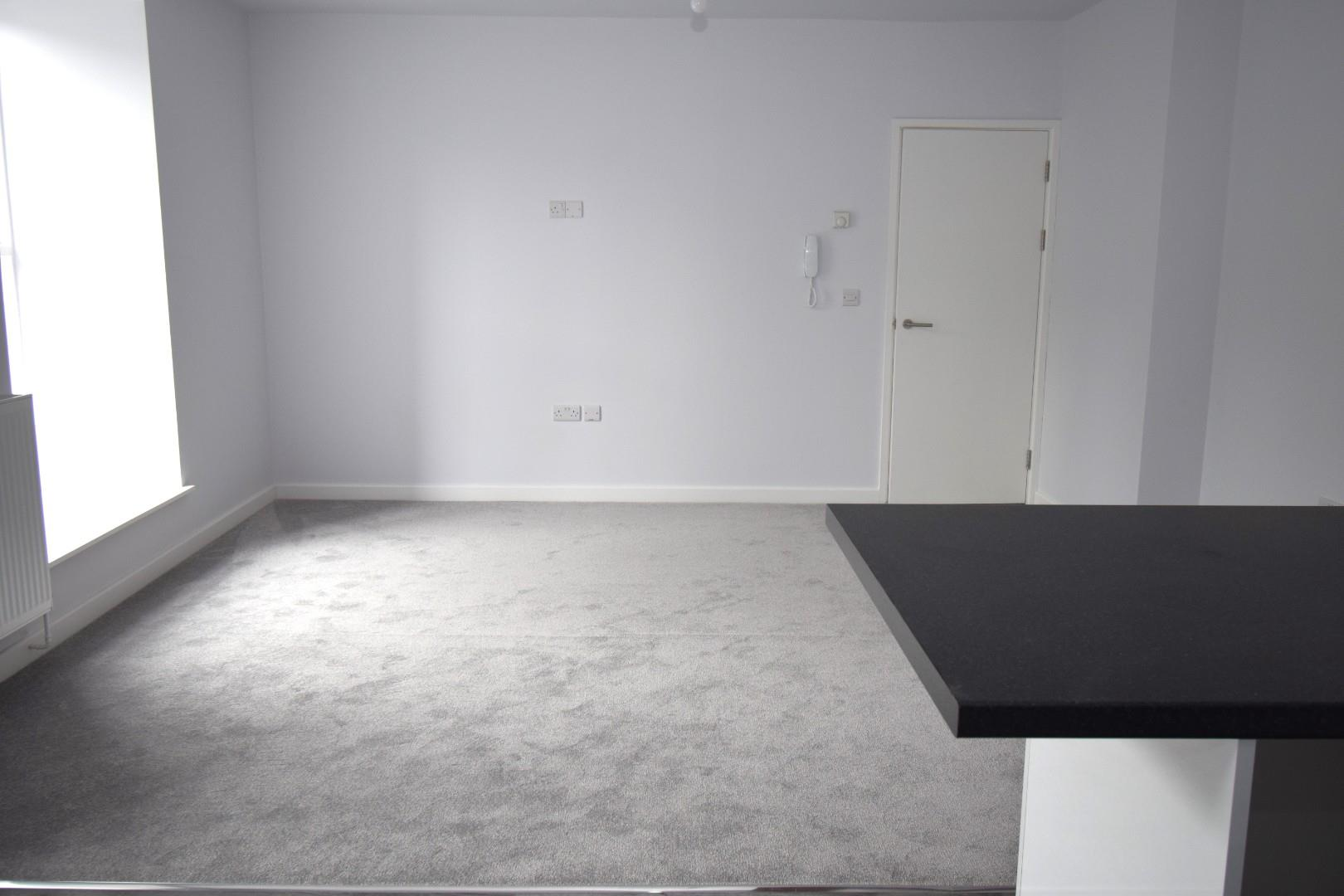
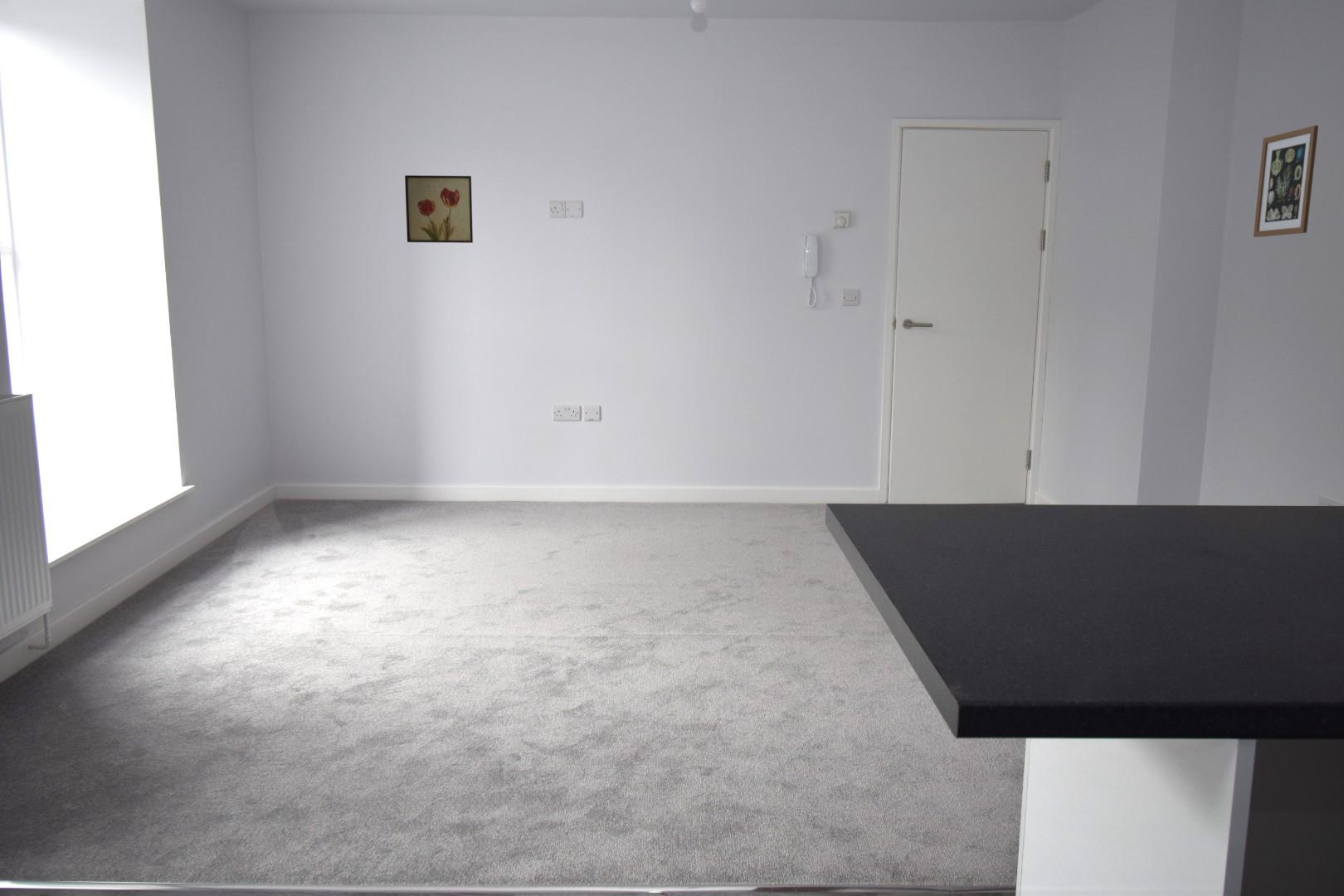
+ wall art [1253,124,1319,238]
+ wall art [404,174,474,244]
